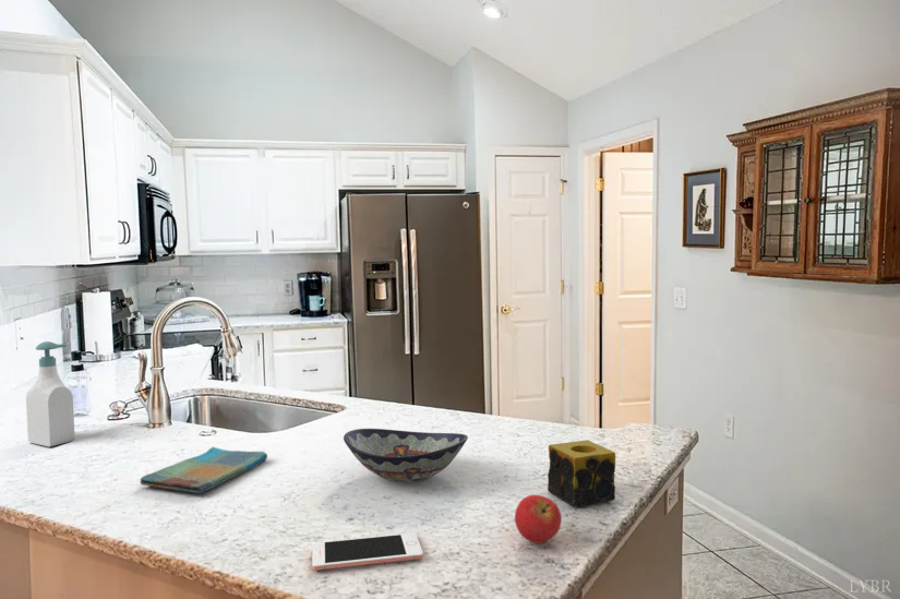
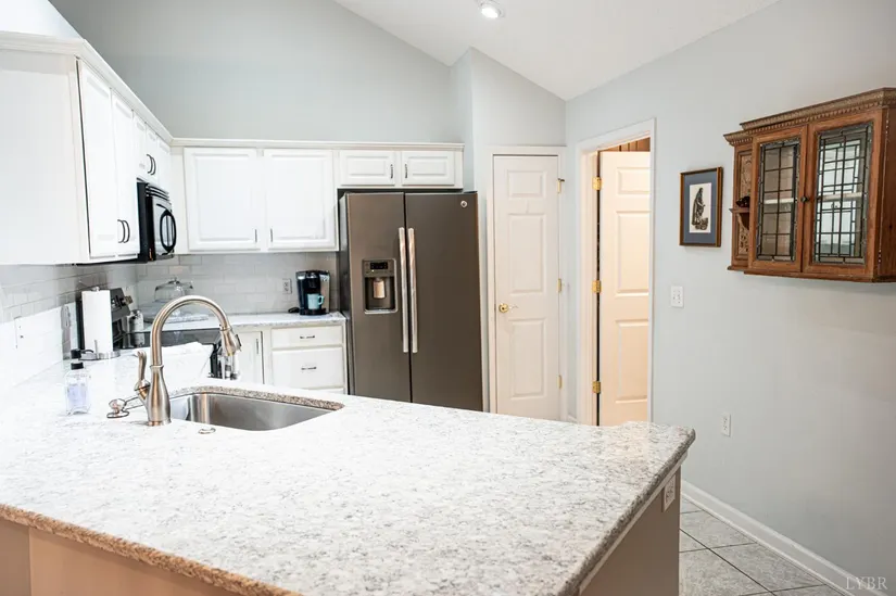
- fruit [514,494,563,544]
- candle [547,439,616,507]
- soap bottle [25,340,76,447]
- cell phone [311,531,424,572]
- dish towel [139,446,268,494]
- decorative bowl [343,428,469,483]
